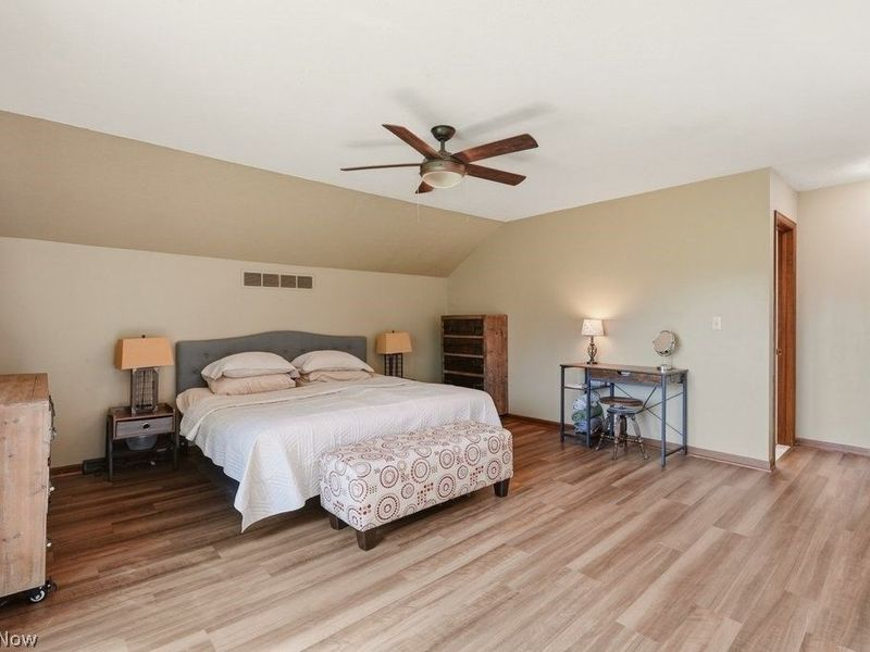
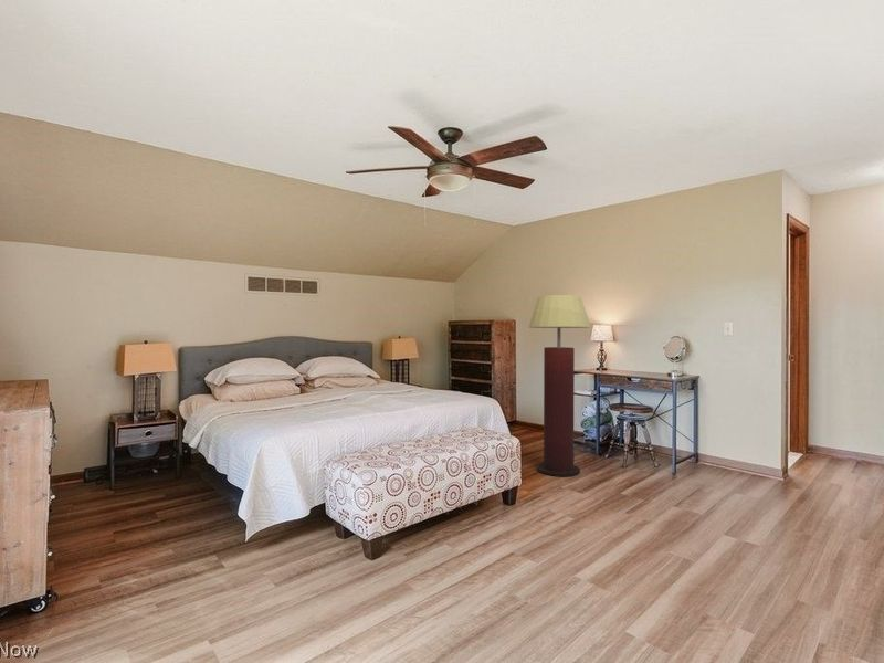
+ floor lamp [528,294,591,477]
